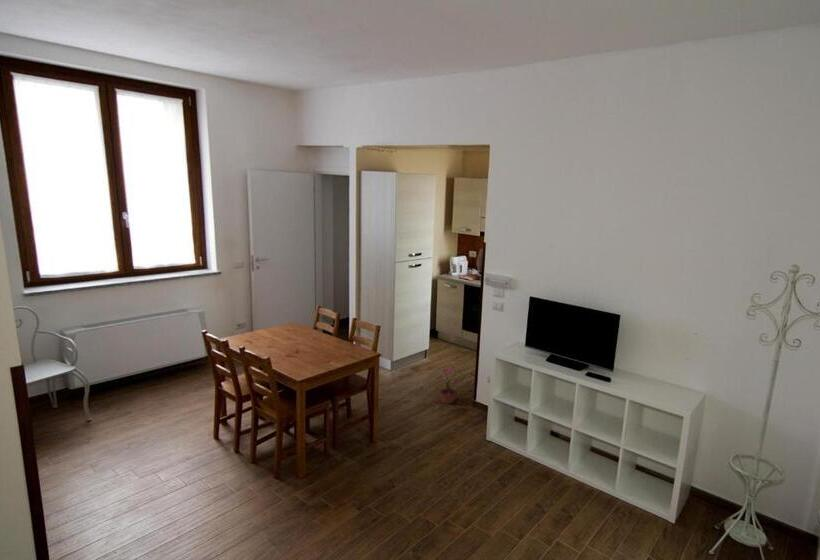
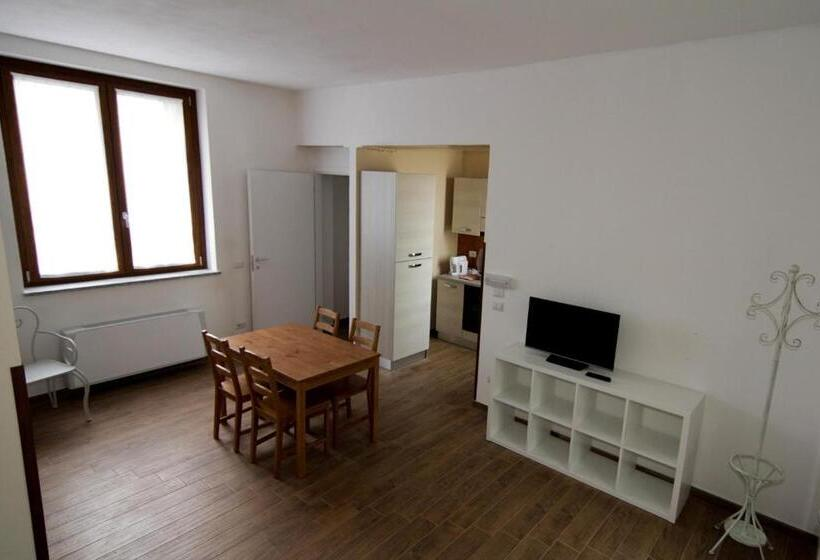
- potted plant [431,365,462,405]
